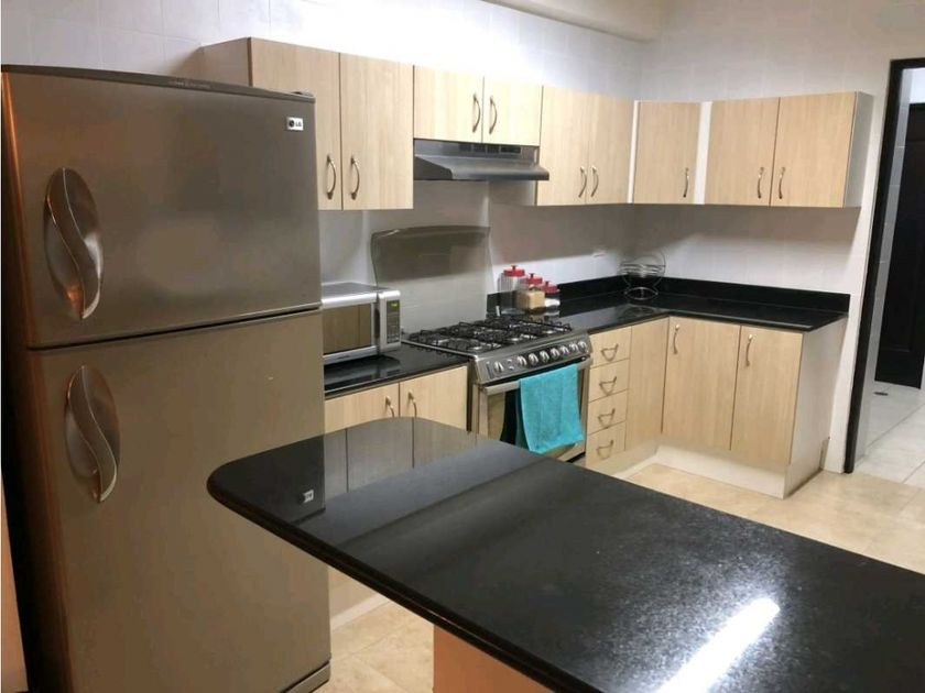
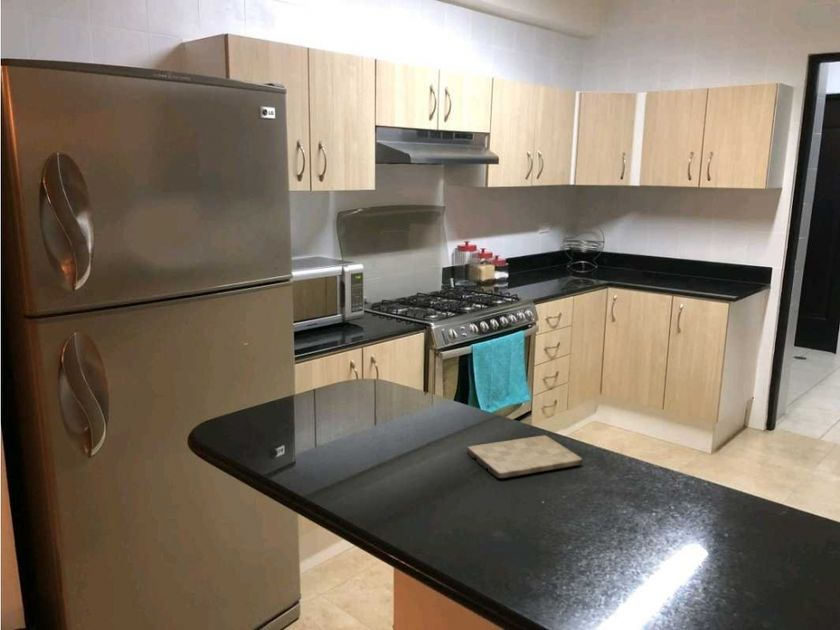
+ cutting board [466,434,583,480]
